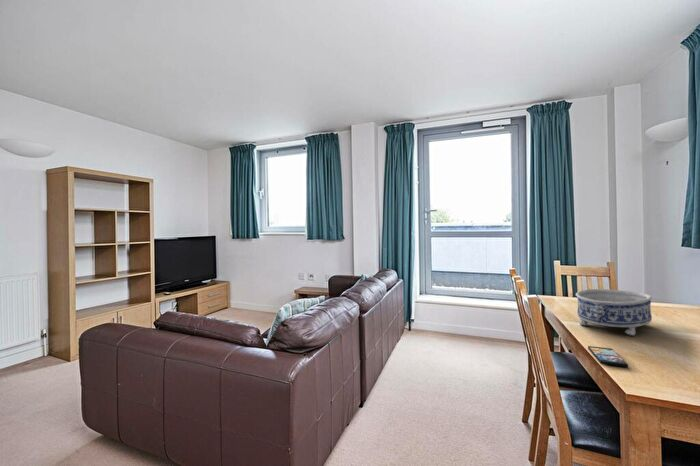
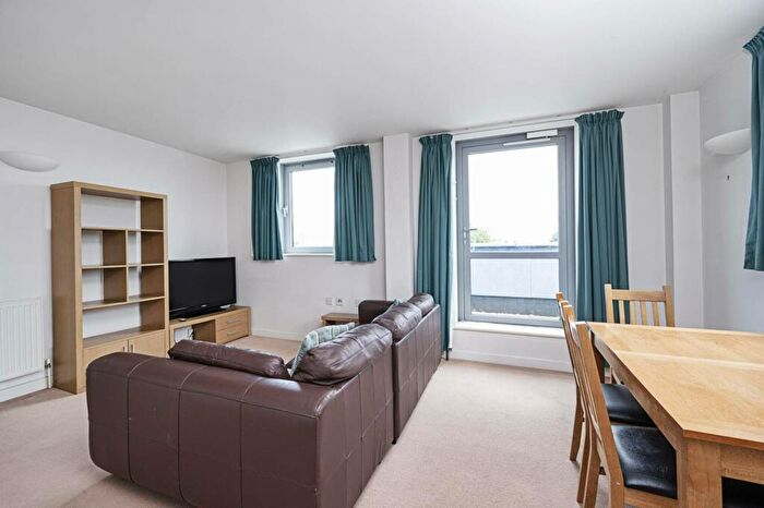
- decorative bowl [575,288,653,337]
- smartphone [587,345,629,368]
